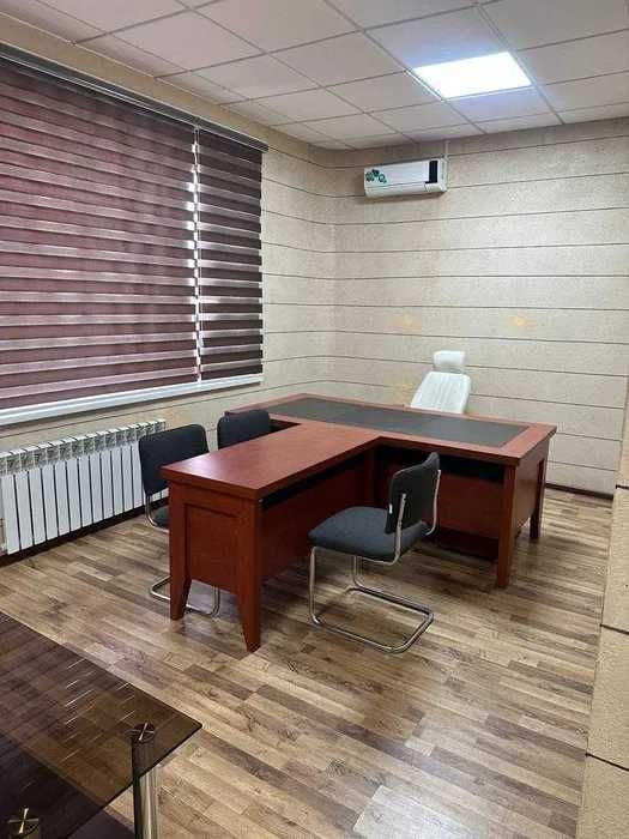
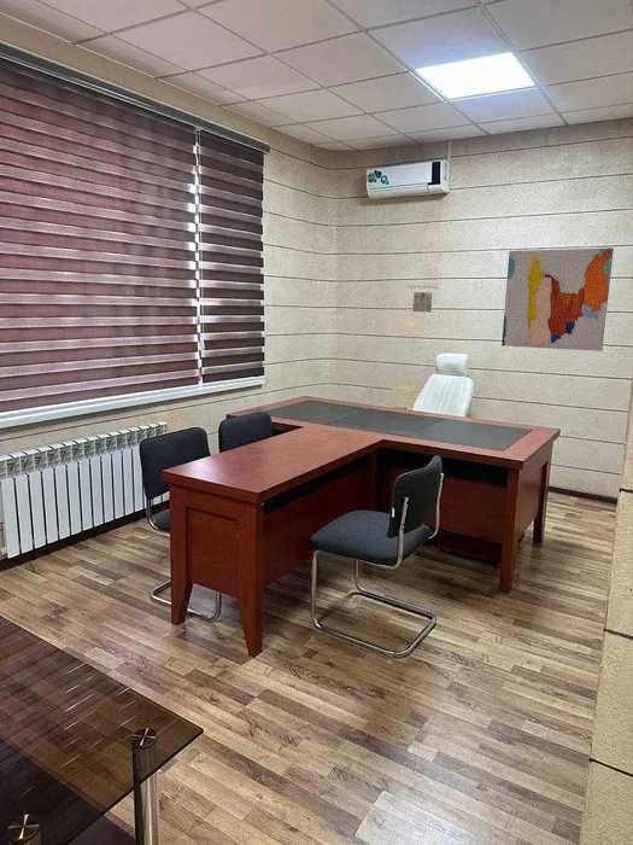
+ wall art [500,246,615,352]
+ calendar [406,284,438,314]
